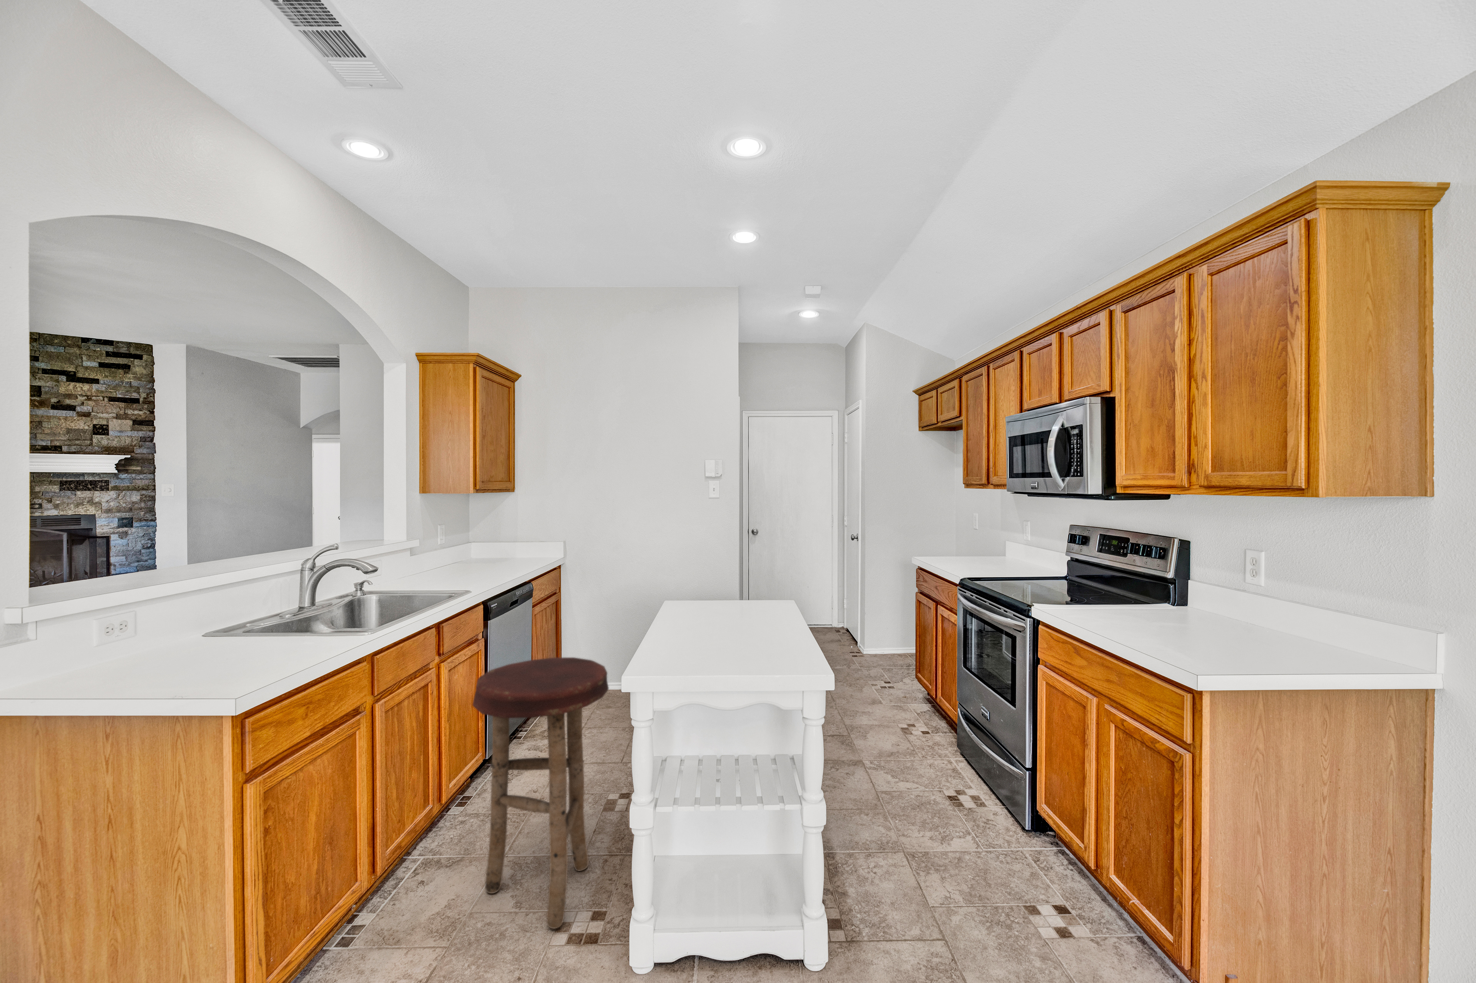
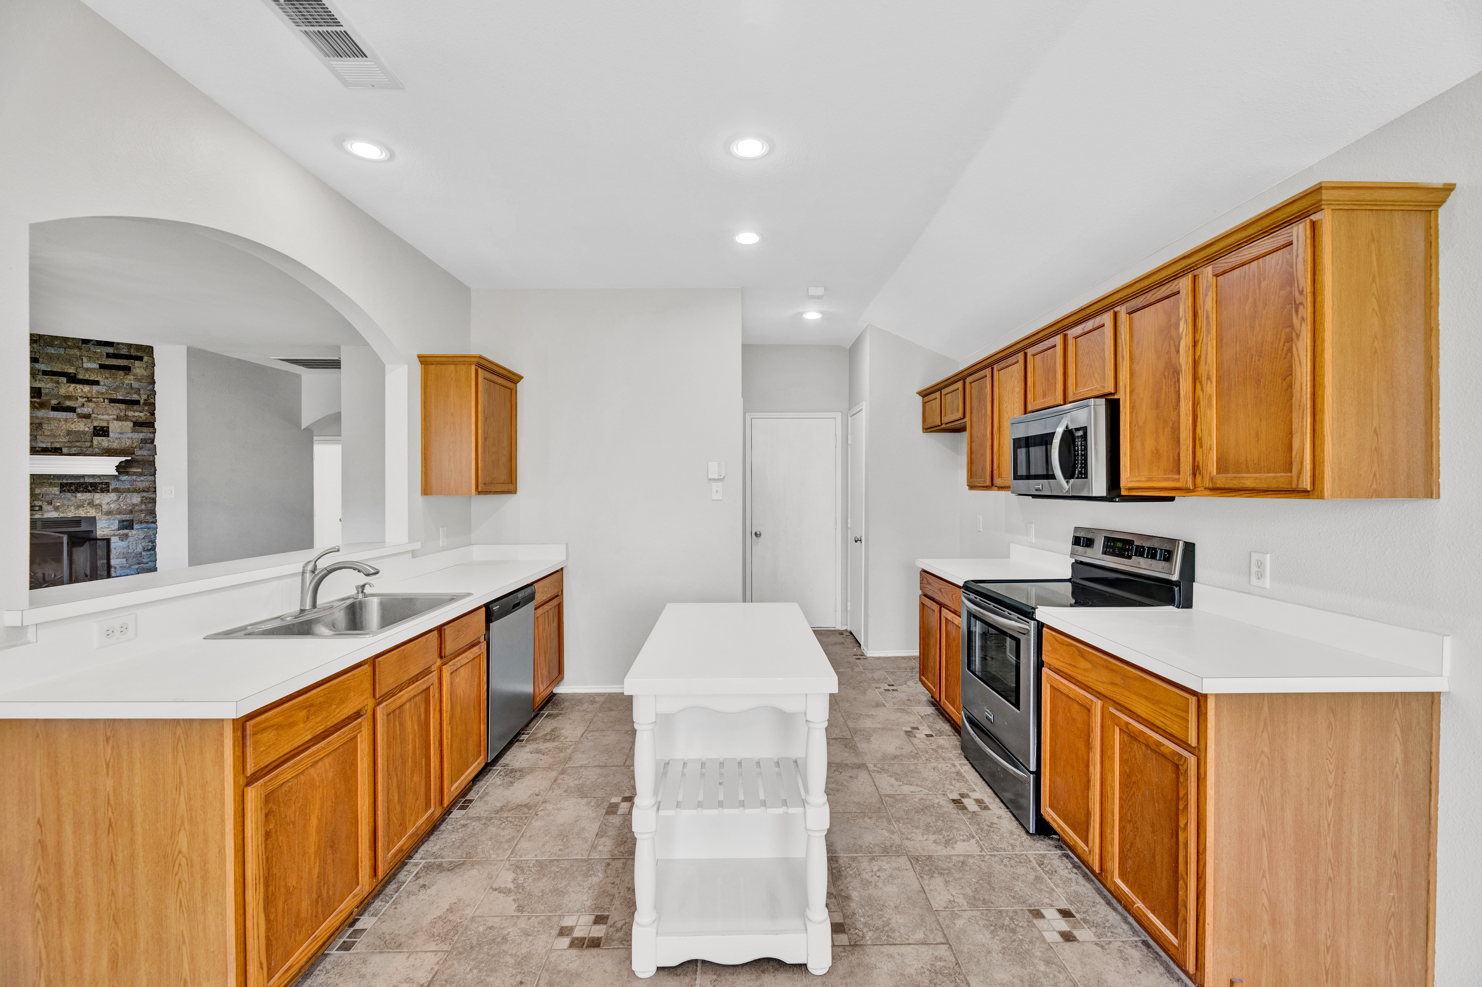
- stool [472,657,609,929]
